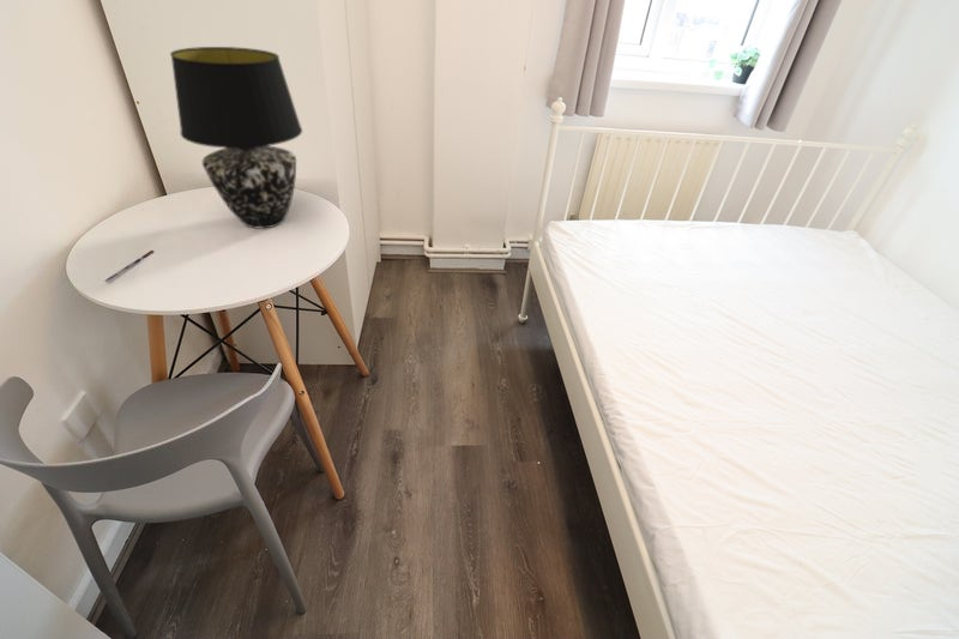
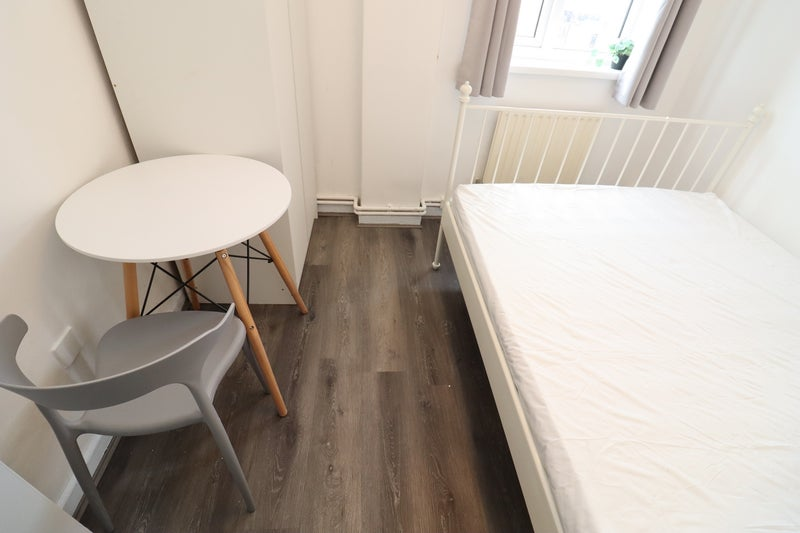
- table lamp [169,46,303,229]
- pen [104,249,156,283]
